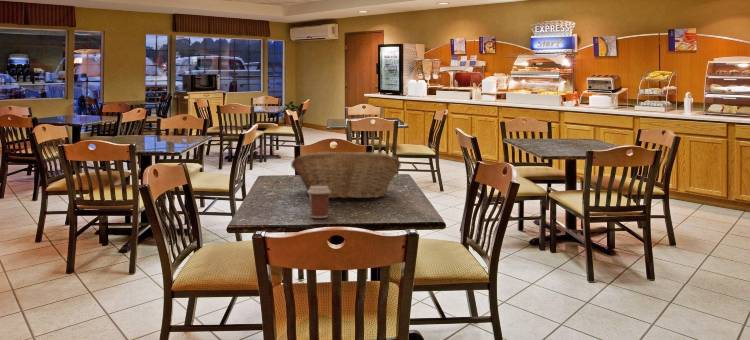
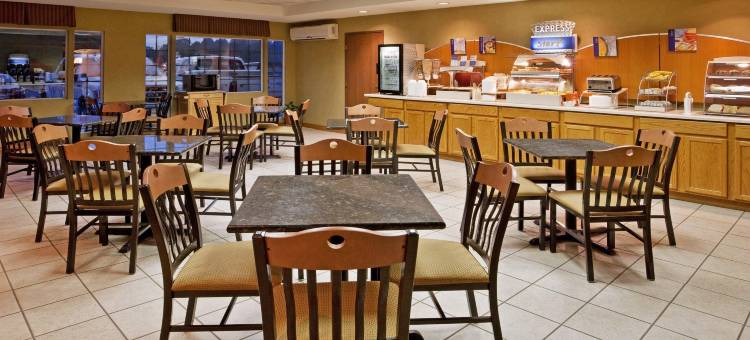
- coffee cup [307,186,331,219]
- fruit basket [290,151,402,200]
